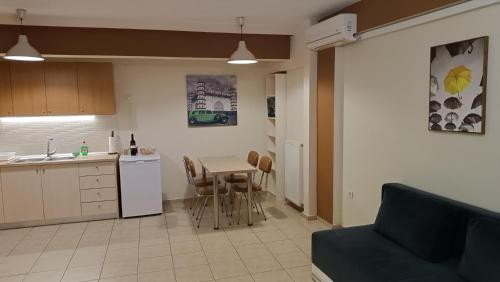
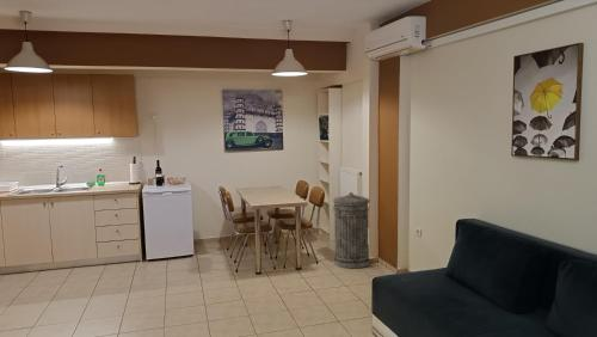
+ trash can [332,191,371,269]
